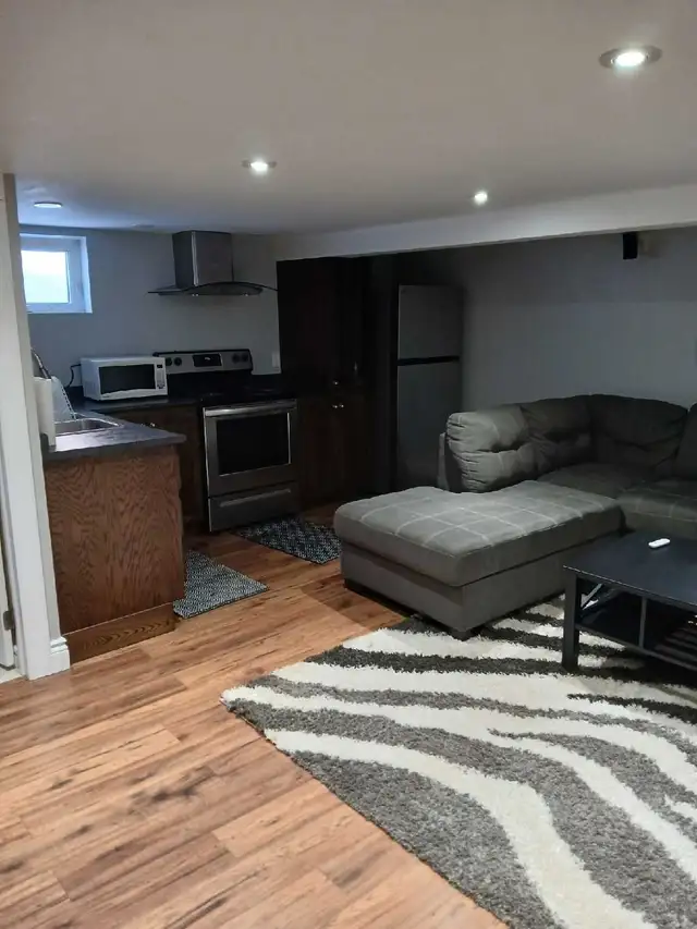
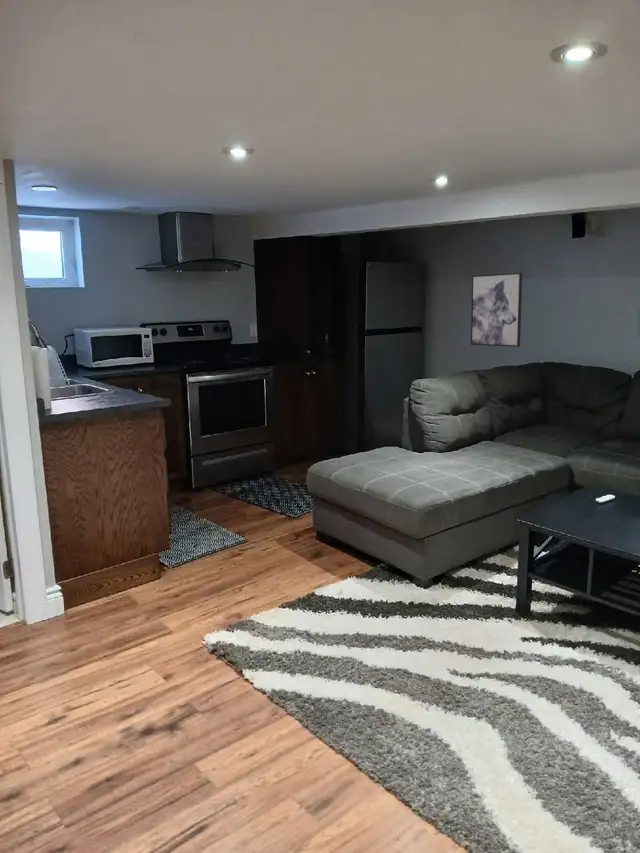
+ wall art [470,272,523,348]
